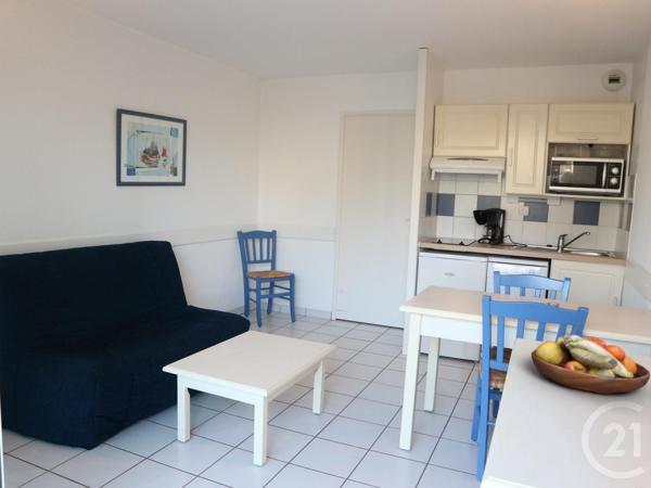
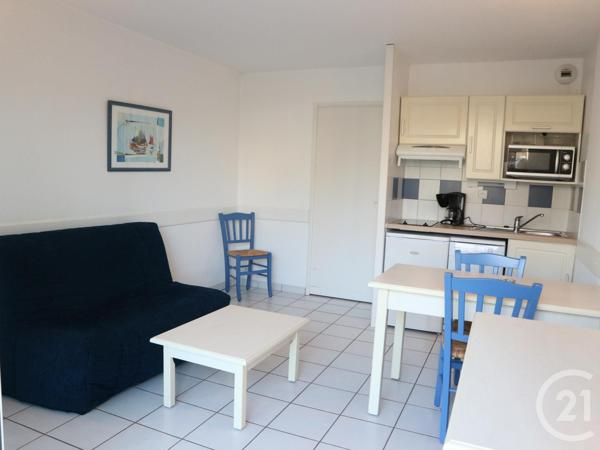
- fruit bowl [531,334,651,395]
